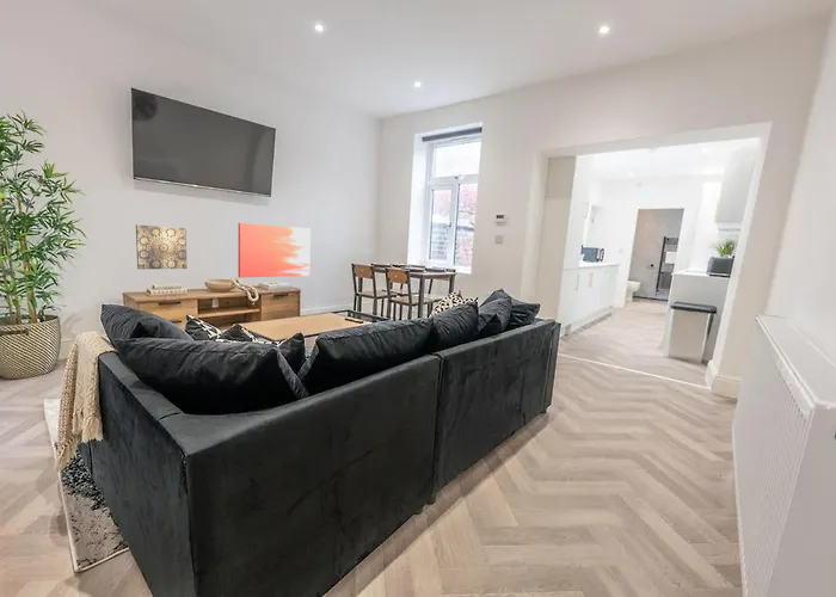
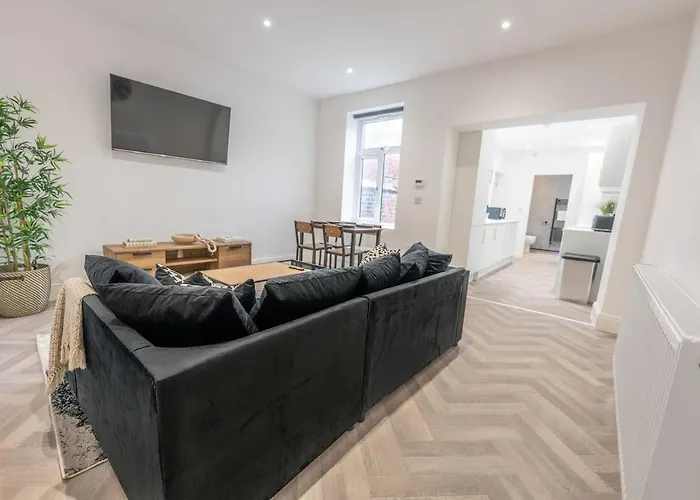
- wall art [238,222,312,278]
- wall art [135,223,188,270]
